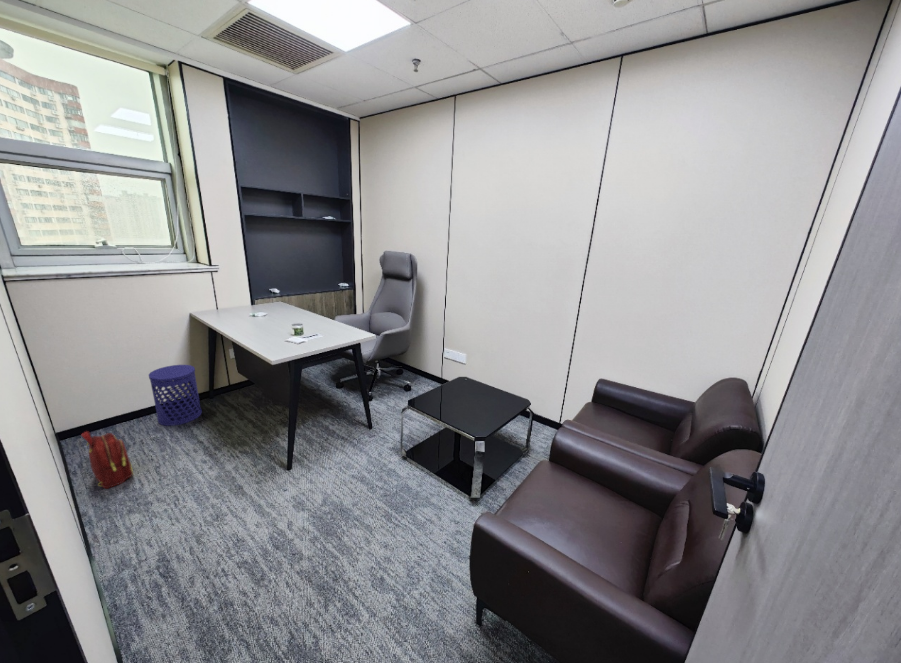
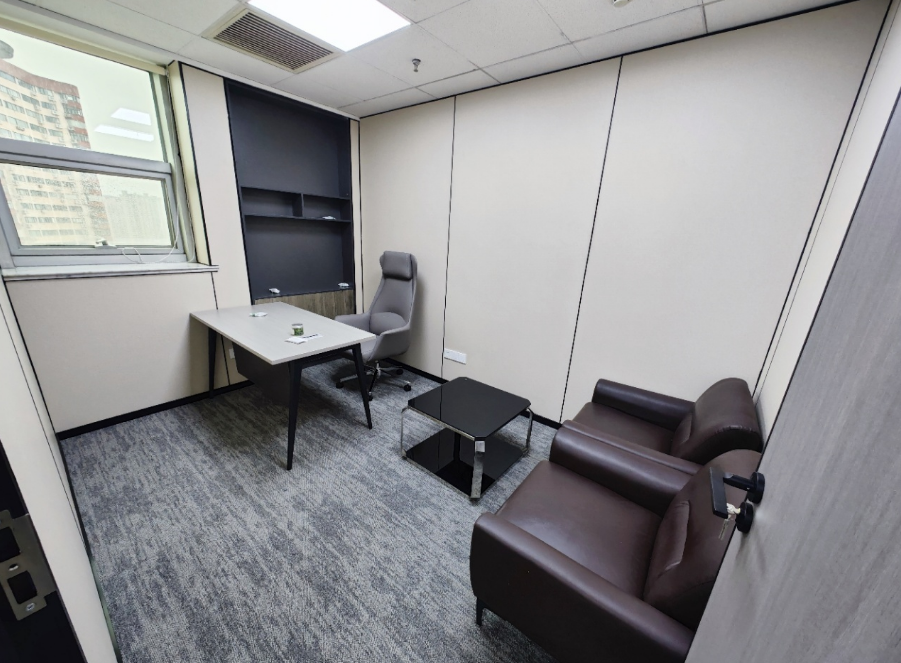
- waste bin [148,364,203,427]
- backpack [80,430,134,489]
